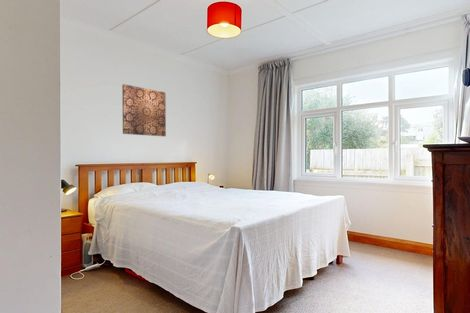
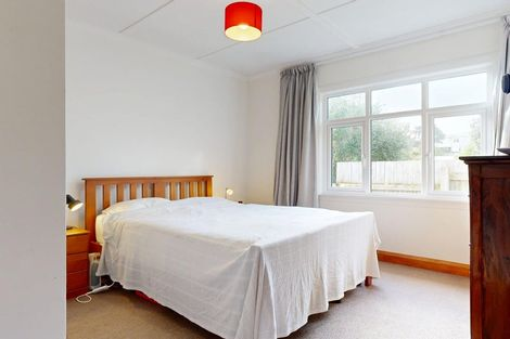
- wall art [121,83,167,137]
